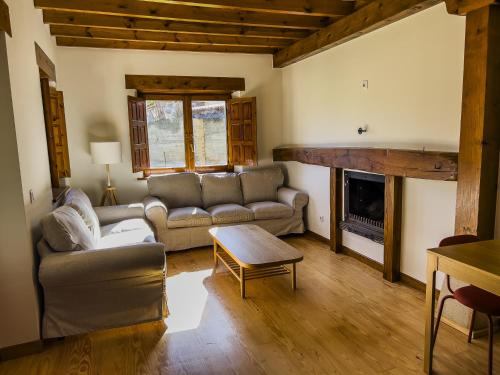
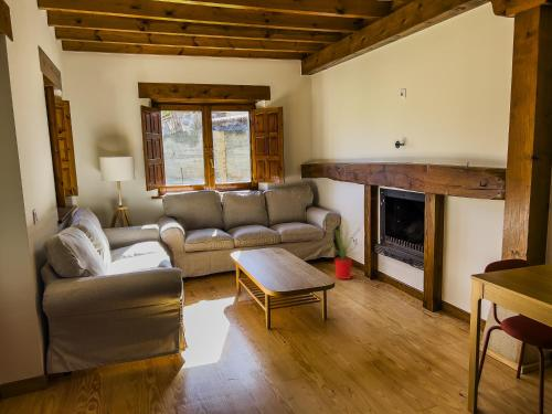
+ house plant [319,217,367,280]
